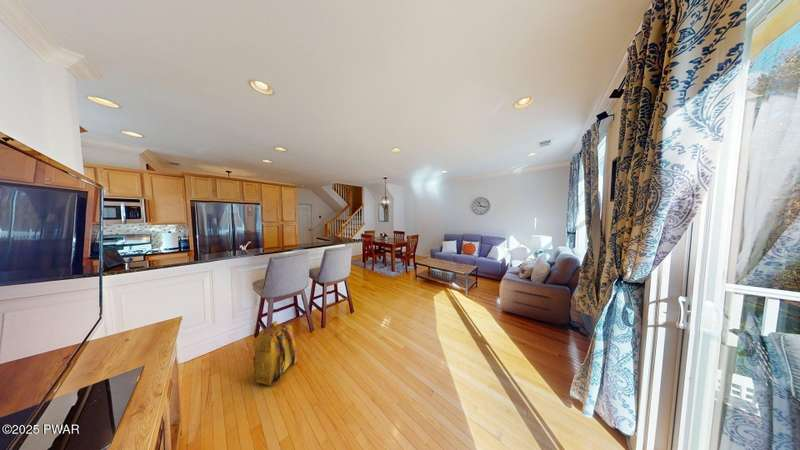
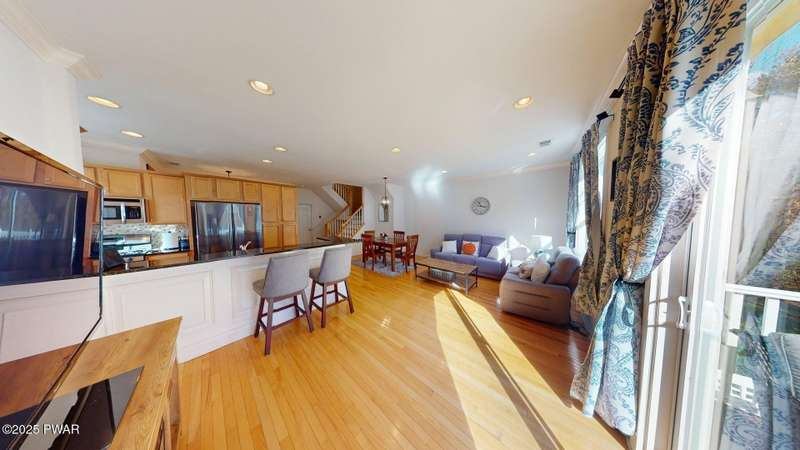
- backpack [252,320,298,386]
